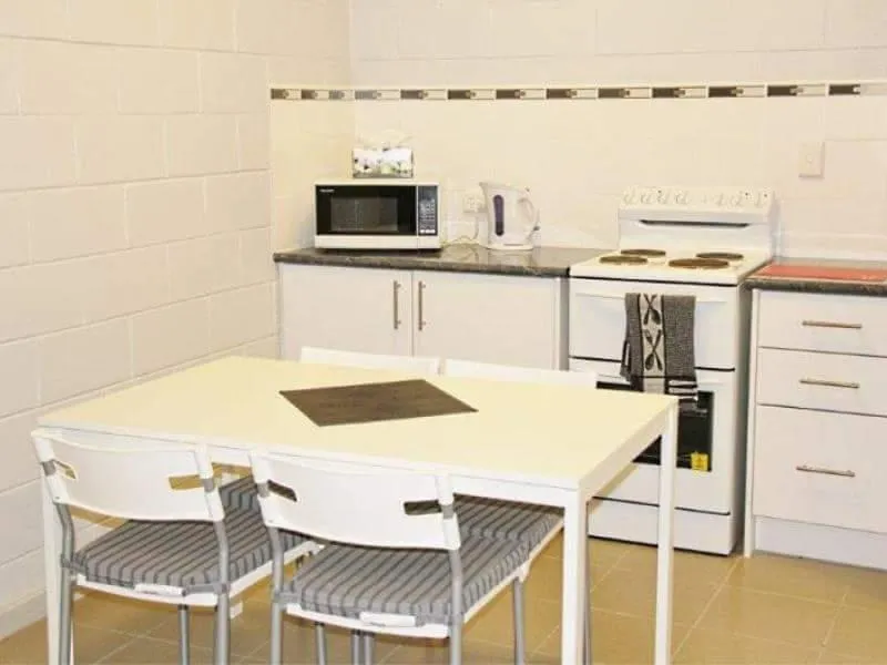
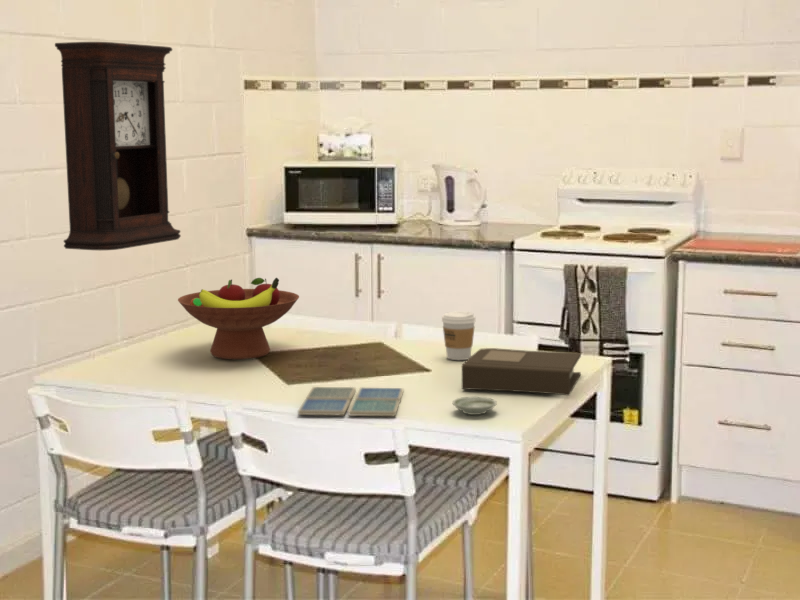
+ saucer [451,395,498,416]
+ pendulum clock [54,41,182,251]
+ drink coaster [297,386,404,417]
+ fruit bowl [177,277,300,360]
+ coffee cup [441,310,476,361]
+ book [461,347,582,397]
